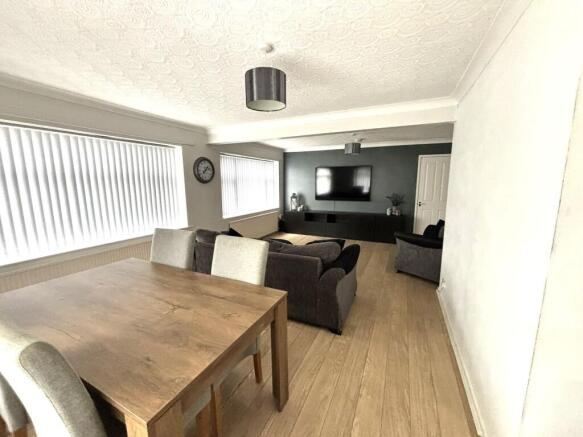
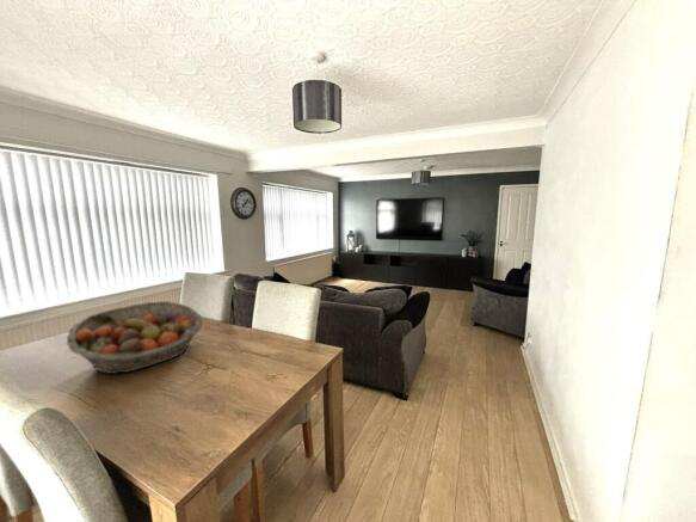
+ fruit basket [66,300,203,375]
